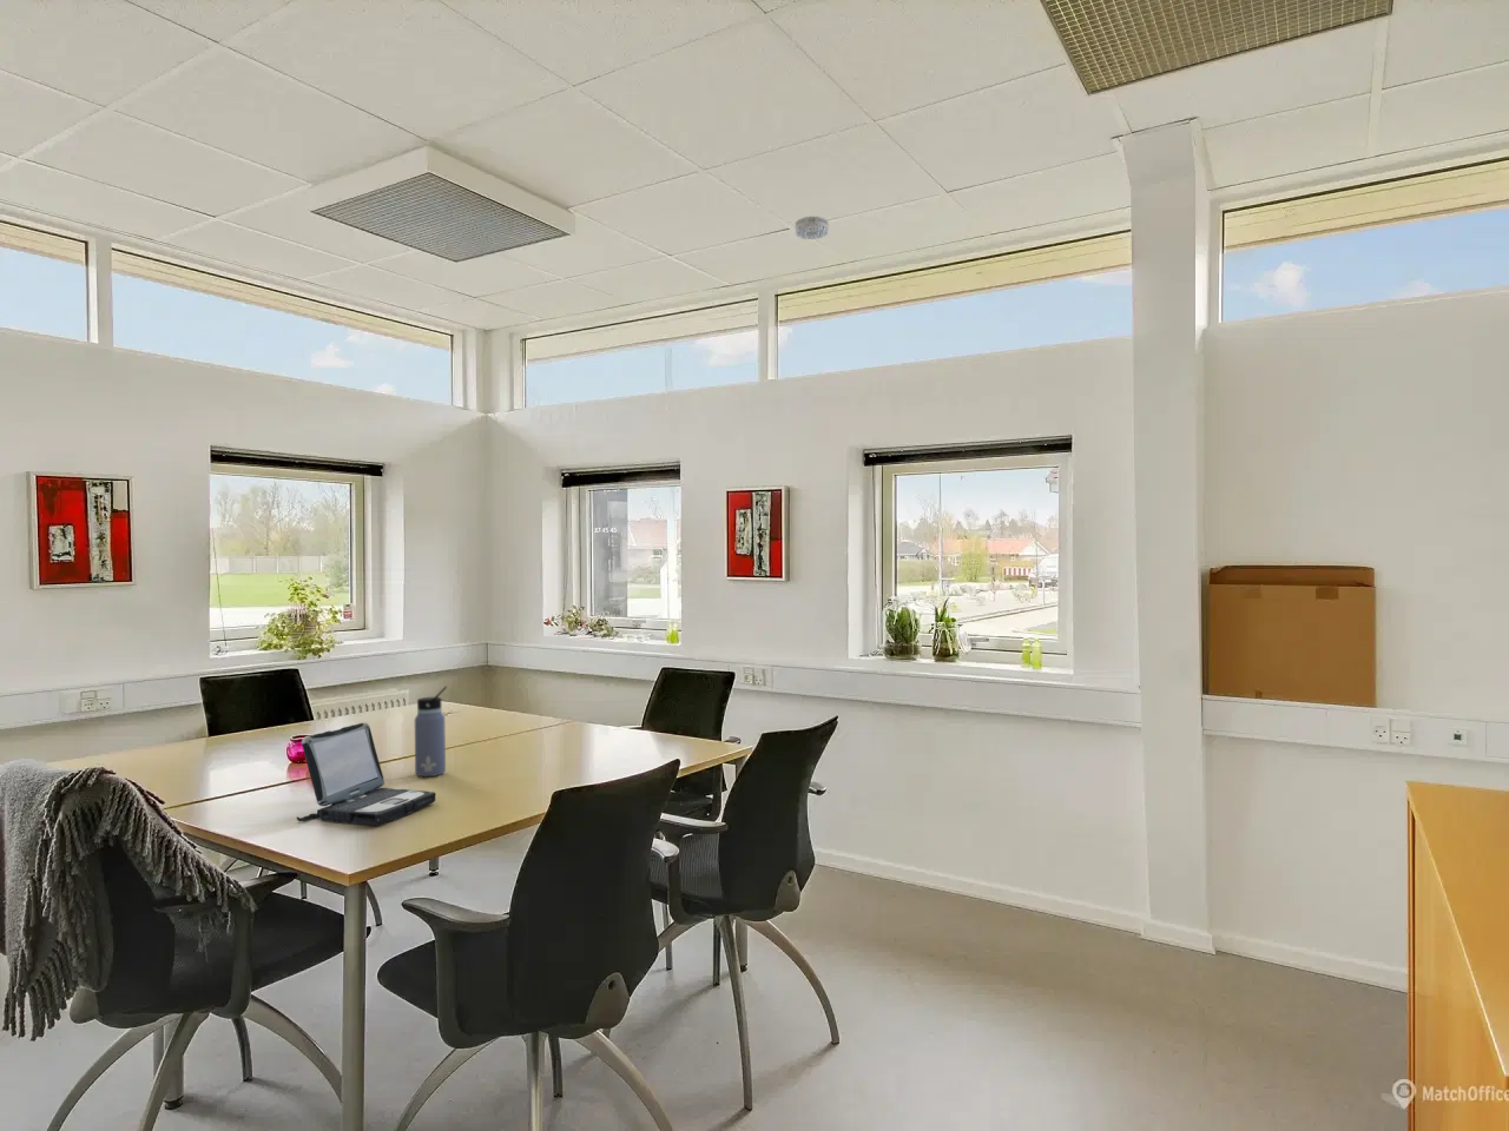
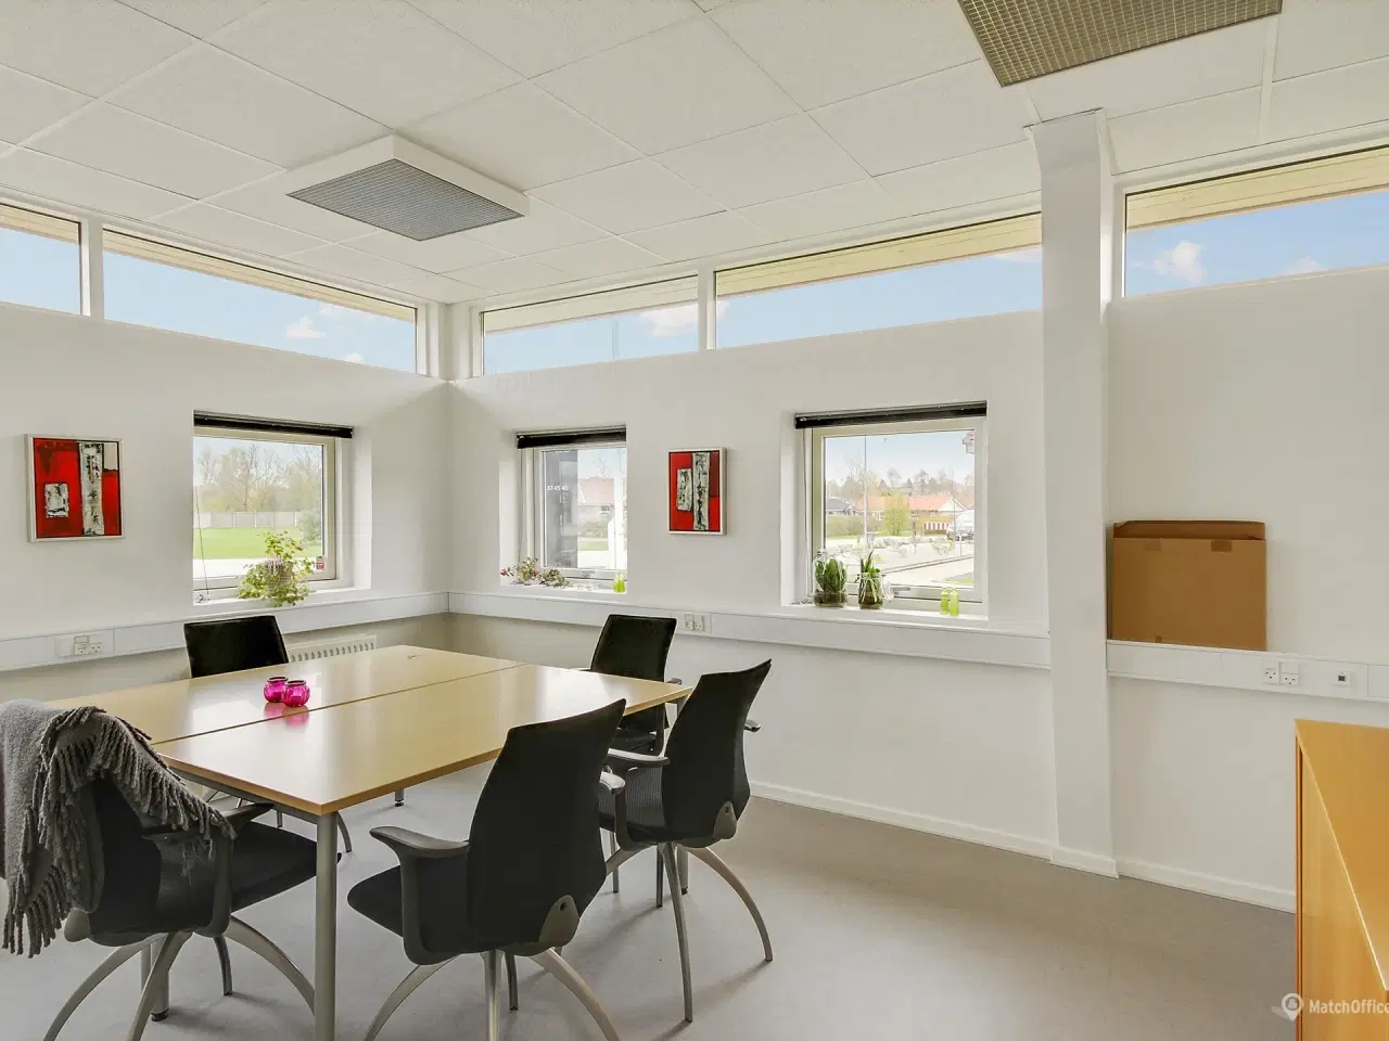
- smoke detector [795,214,831,240]
- laptop [296,721,437,826]
- water bottle [413,685,448,777]
